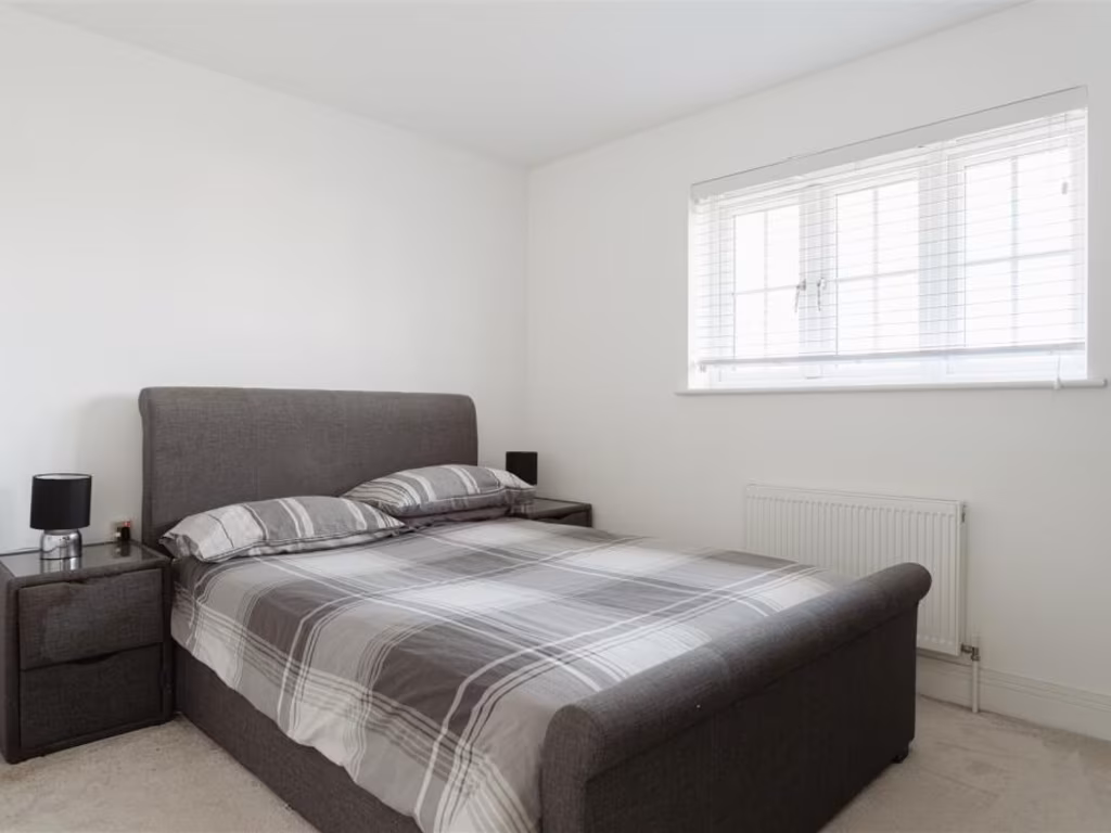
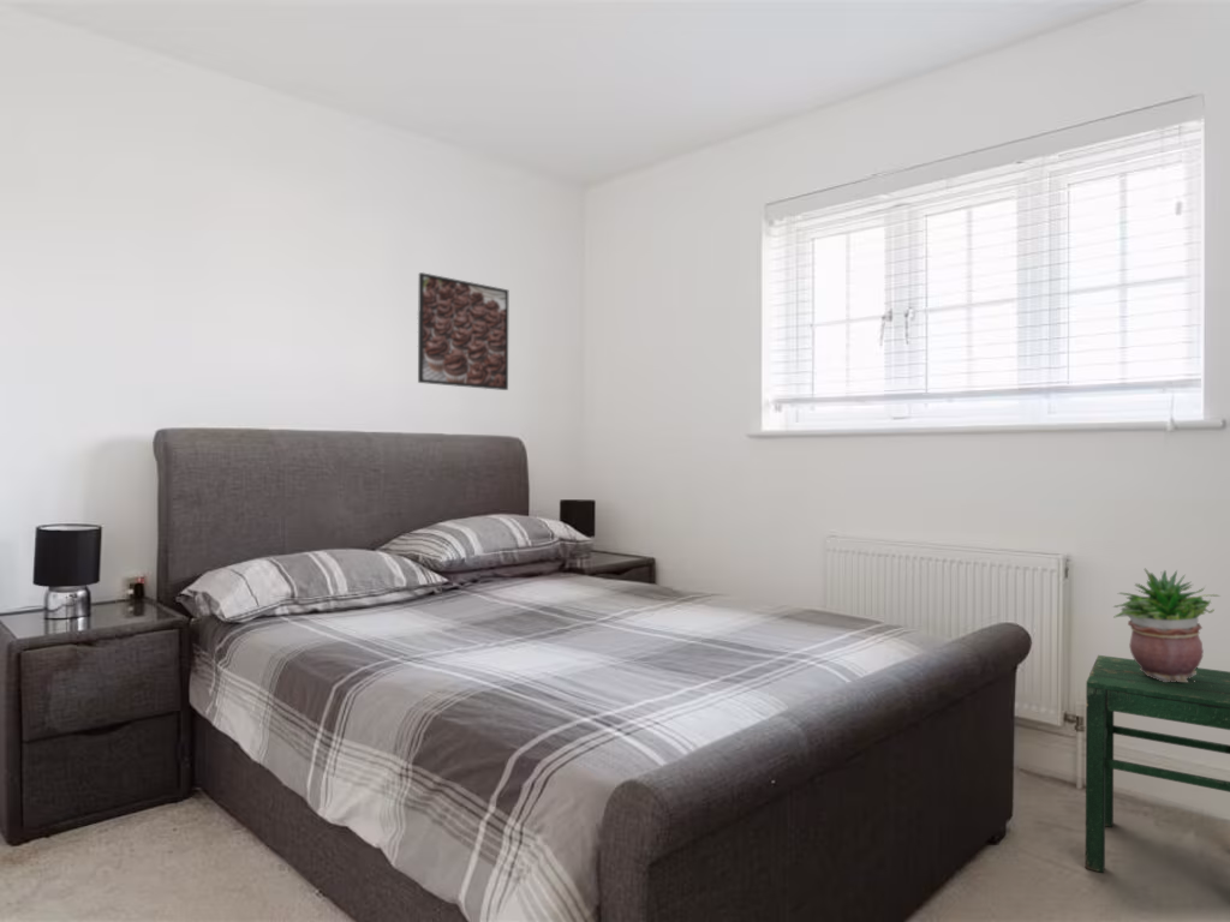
+ stool [1085,654,1230,874]
+ potted plant [1111,568,1222,682]
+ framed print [417,271,509,391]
